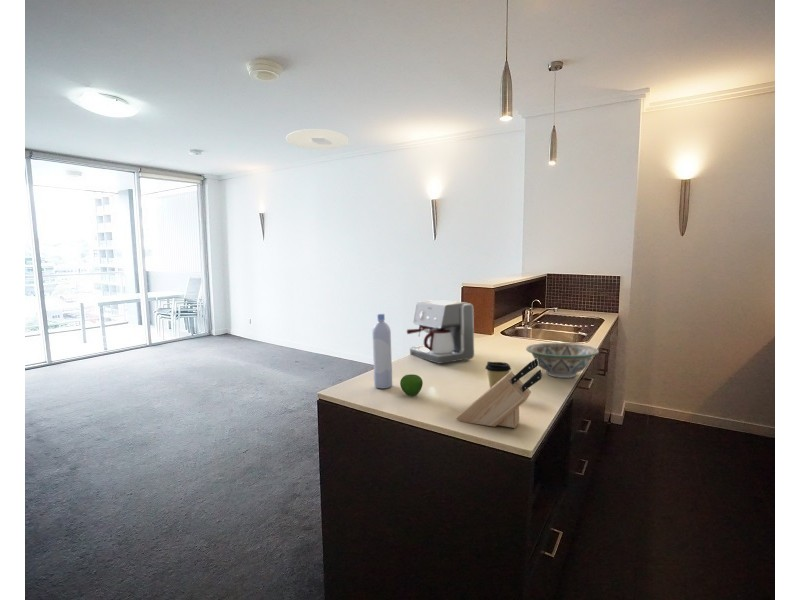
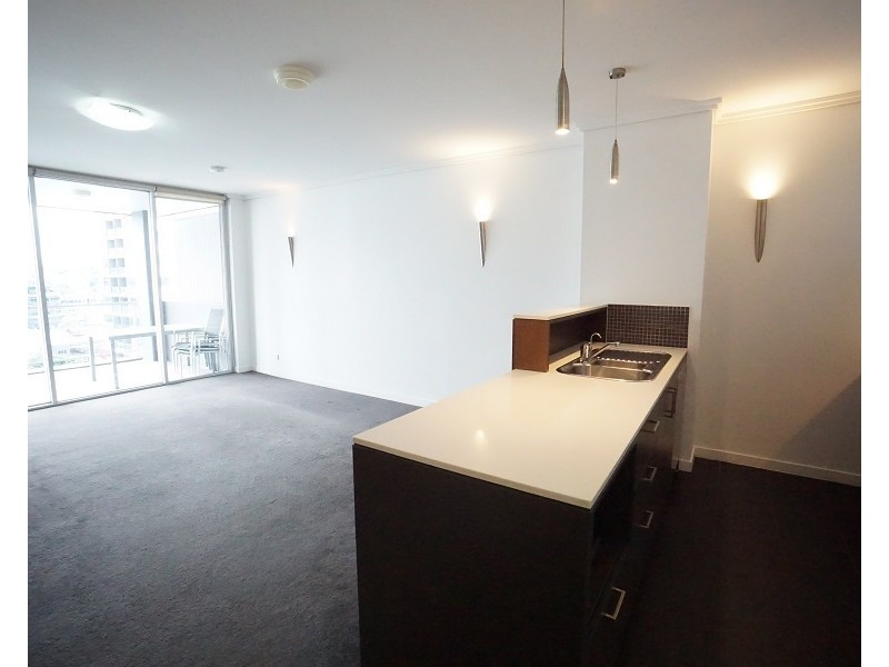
- ceiling light [285,128,350,150]
- apple [399,373,424,397]
- coffee cup [484,361,512,389]
- bottle [372,313,393,389]
- decorative bowl [525,342,600,379]
- knife block [455,359,543,429]
- coffee maker [406,299,475,365]
